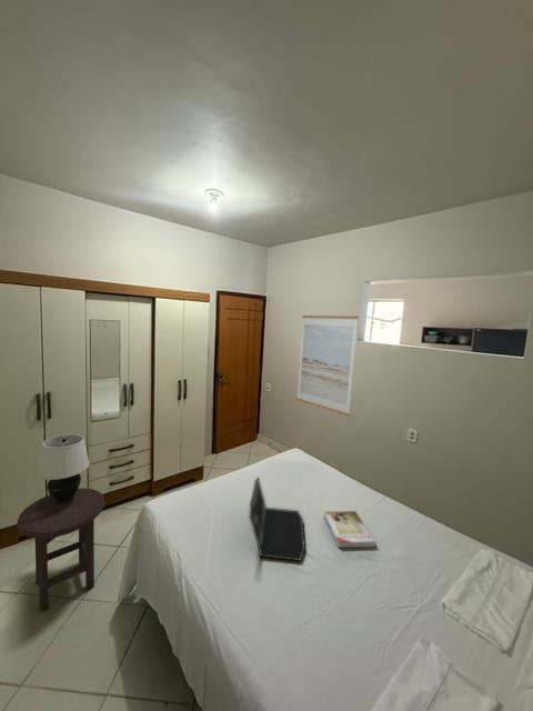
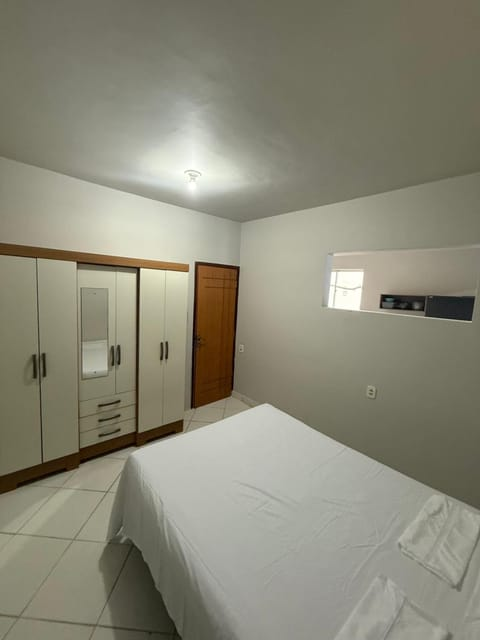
- laptop [248,475,306,562]
- book [323,510,378,549]
- table lamp [36,433,90,502]
- wall art [295,314,360,417]
- stool [17,487,105,613]
